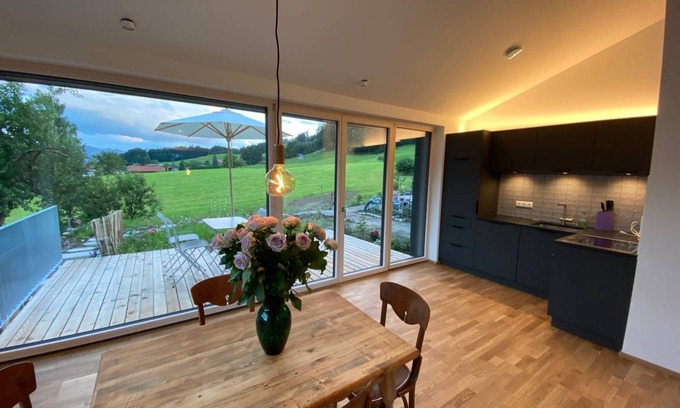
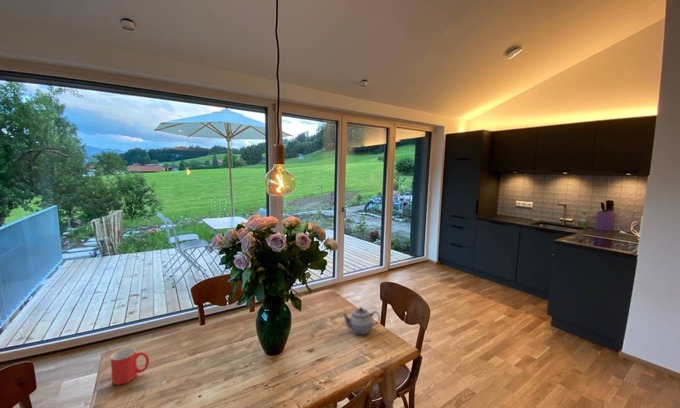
+ teapot [341,306,381,335]
+ mug [110,347,150,386]
